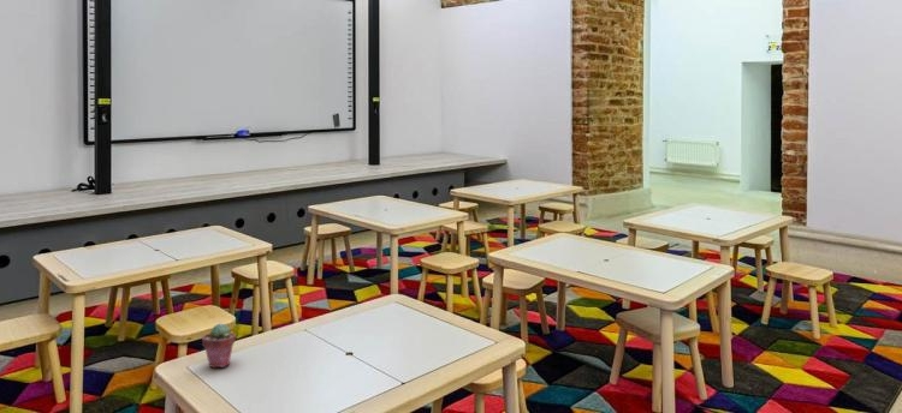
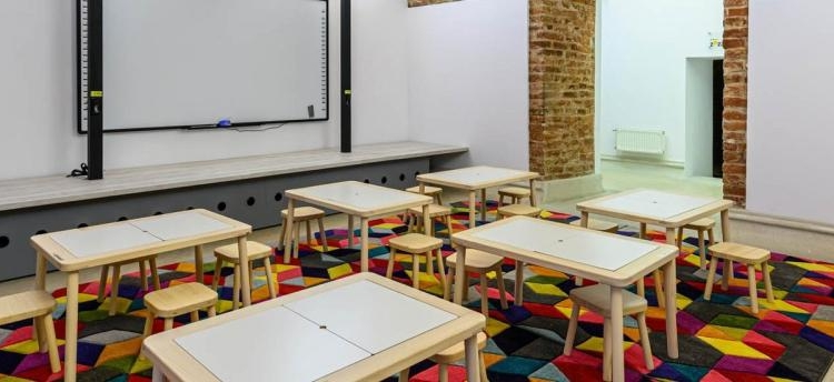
- potted succulent [201,322,237,369]
